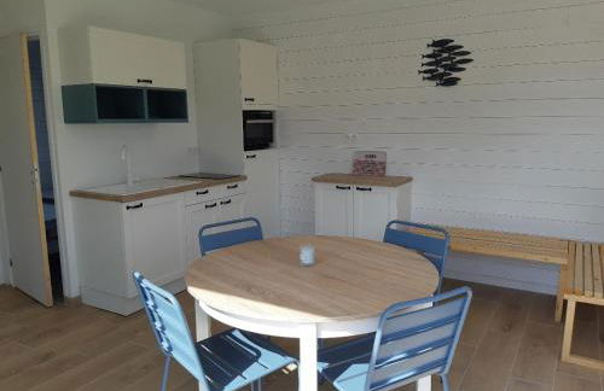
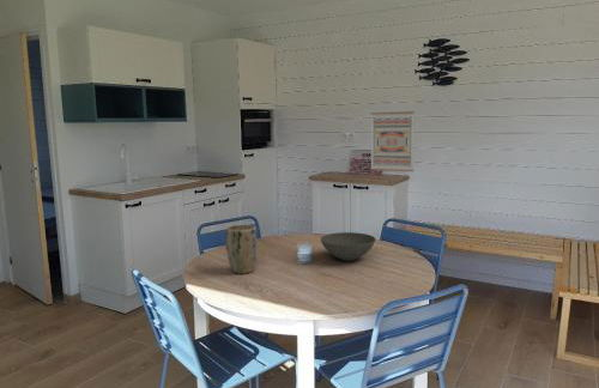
+ bowl [320,231,376,262]
+ wall art [370,110,416,172]
+ plant pot [225,224,258,275]
